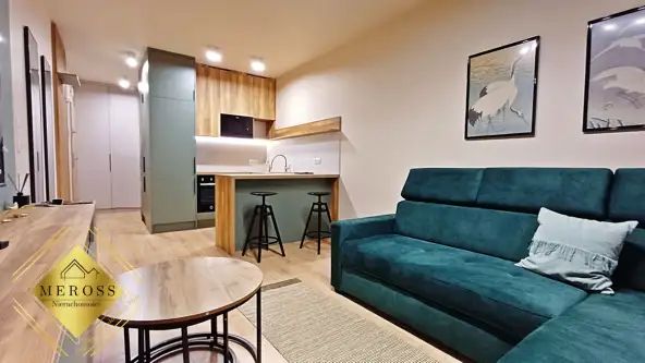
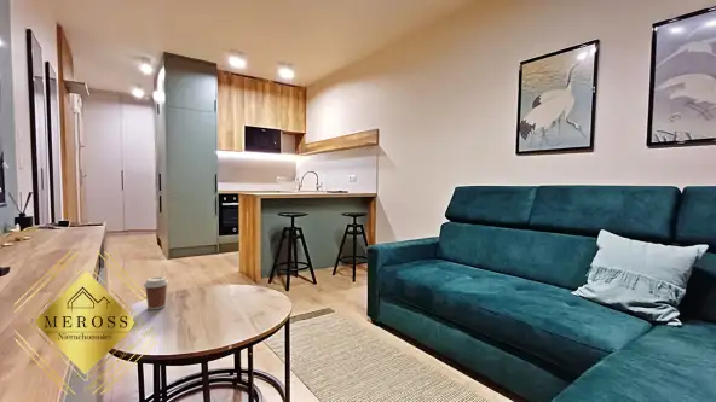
+ coffee cup [143,275,169,310]
